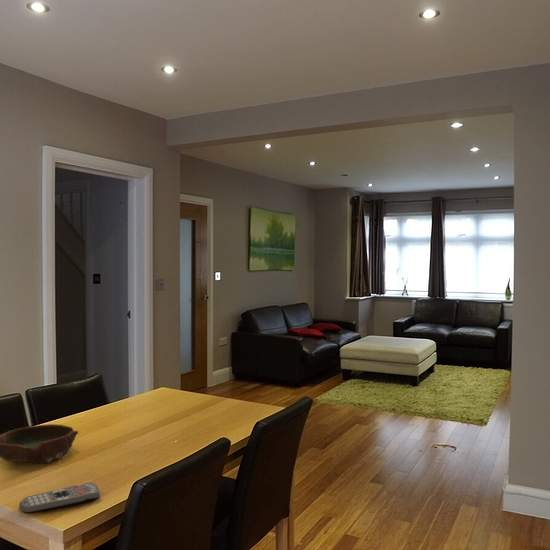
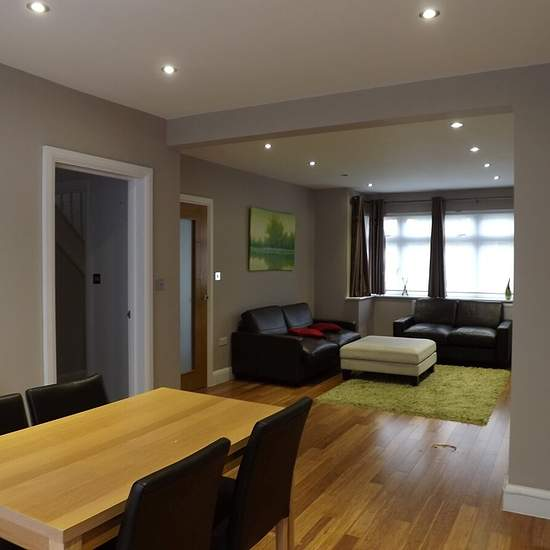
- remote control [18,481,101,515]
- bowl [0,423,79,464]
